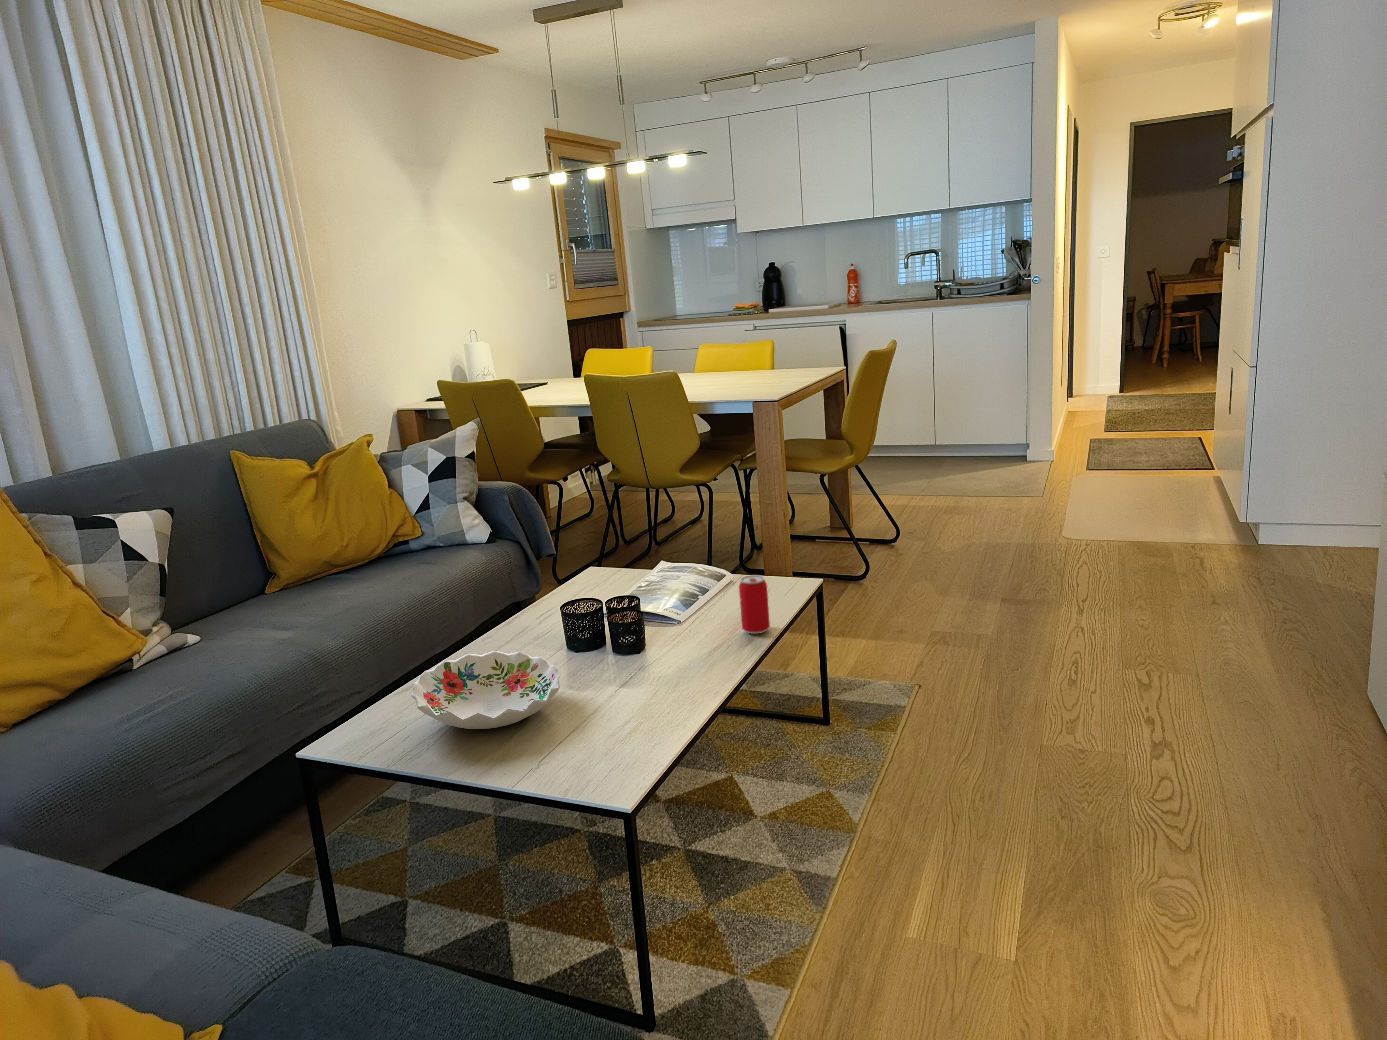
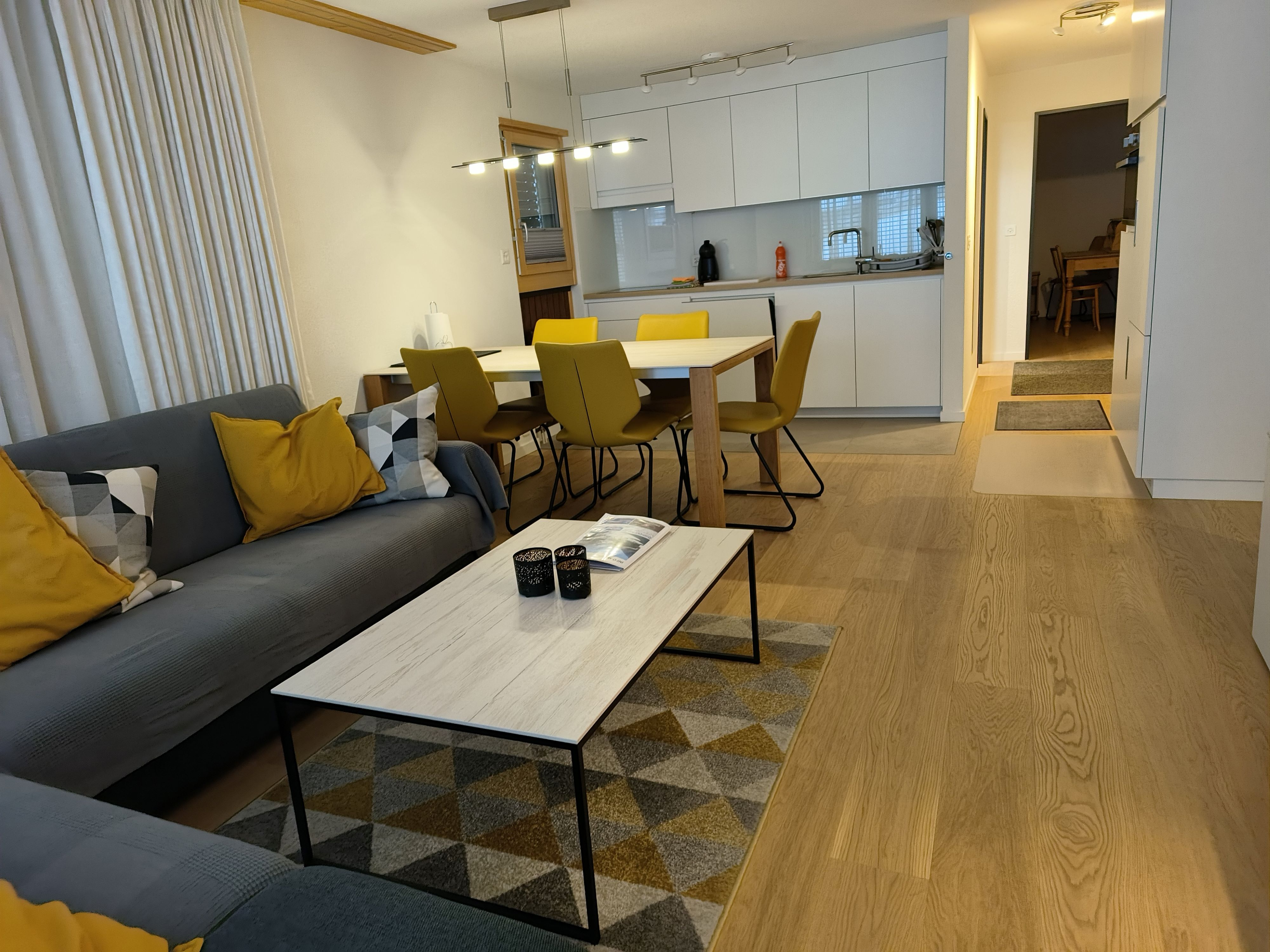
- beverage can [738,575,770,634]
- decorative bowl [411,650,561,730]
